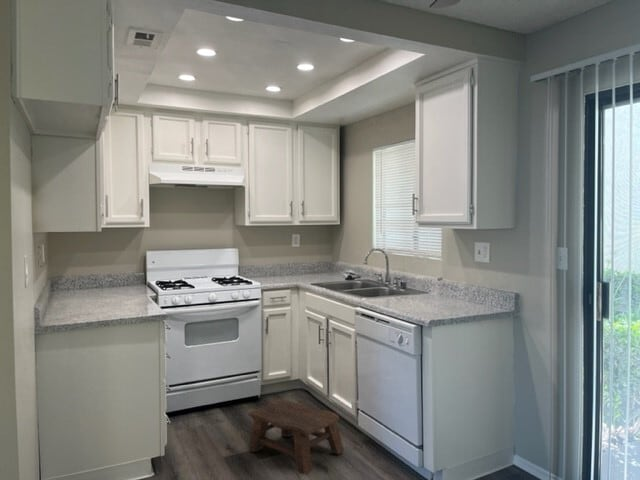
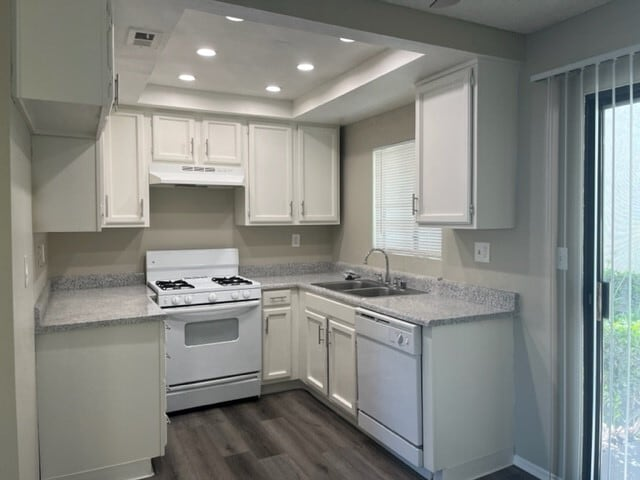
- stool [247,399,345,475]
